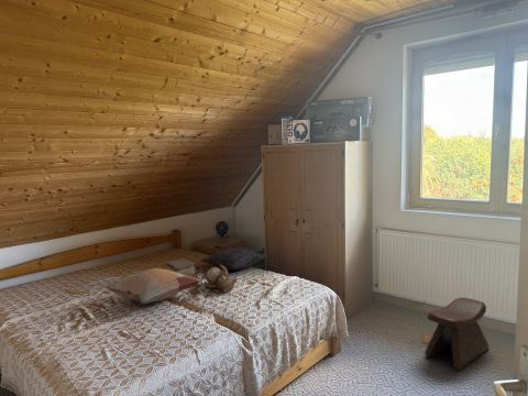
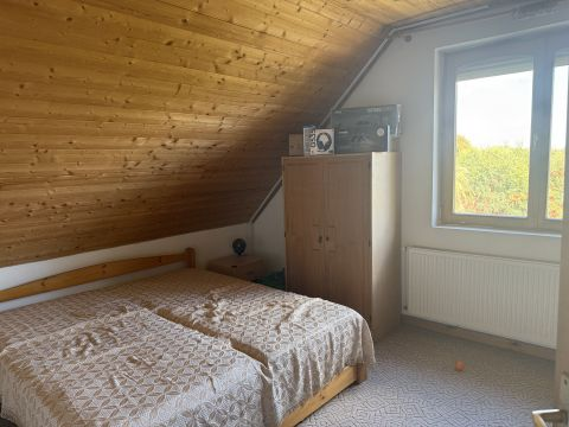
- decorative pillow [105,267,202,305]
- teddy bear [202,265,239,294]
- stool [424,297,490,372]
- book [165,257,198,276]
- pillow [200,246,270,271]
